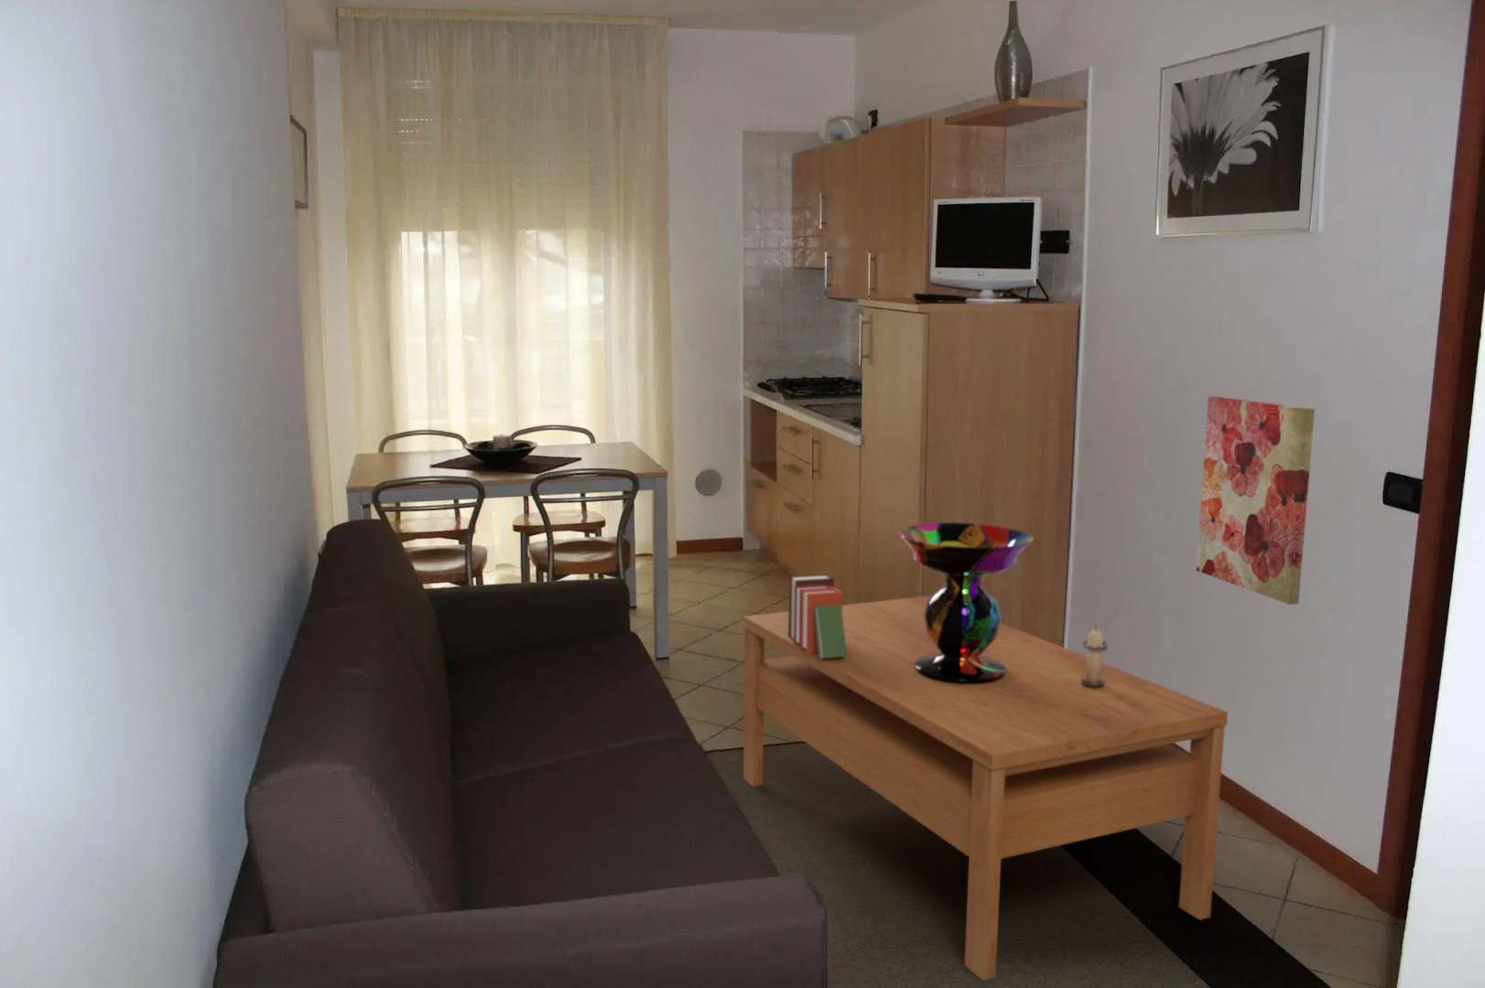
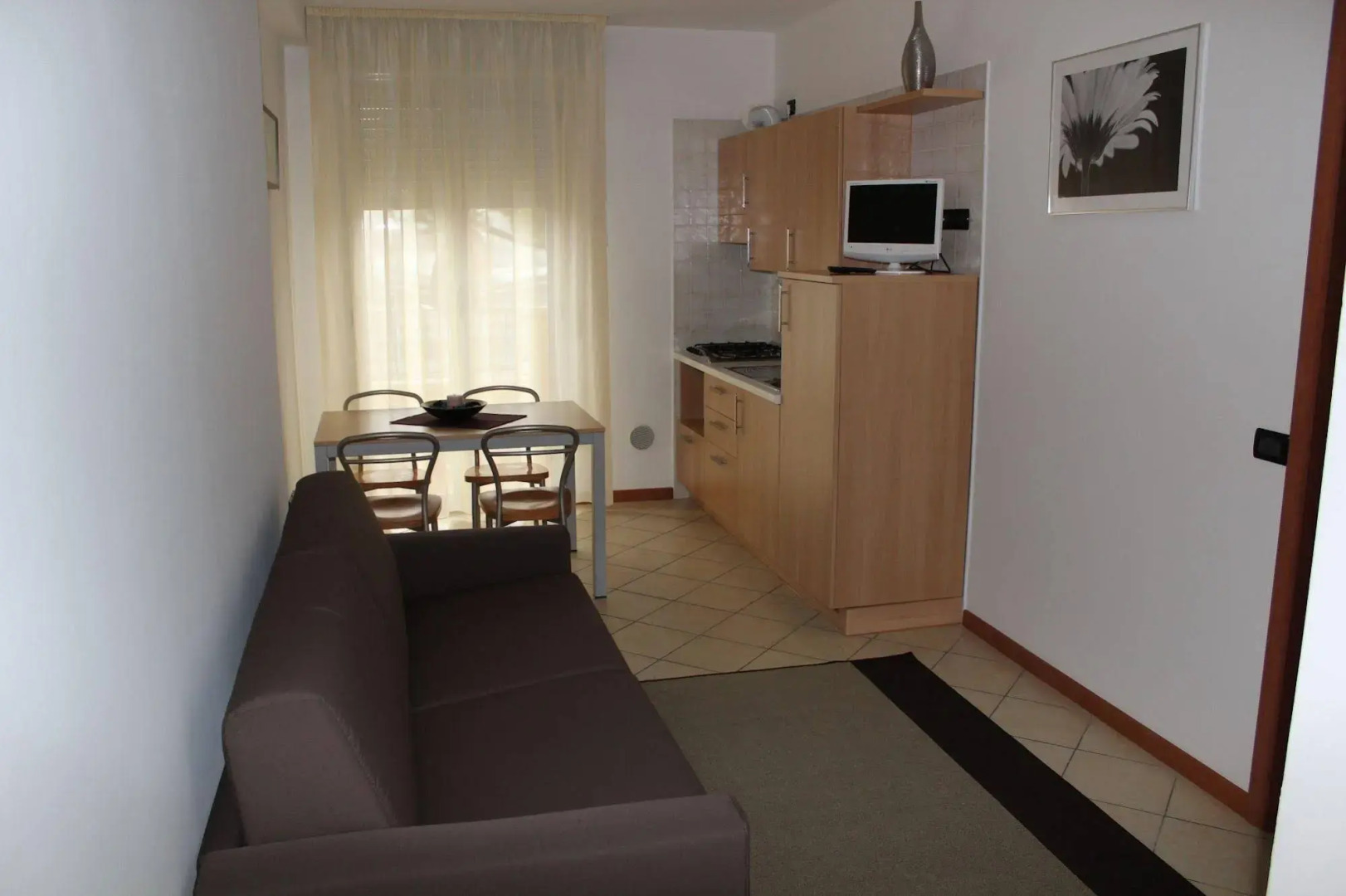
- candle [1081,625,1110,688]
- wall art [1196,396,1315,605]
- decorative bowl [897,522,1035,685]
- books [788,572,847,659]
- coffee table [742,594,1229,981]
